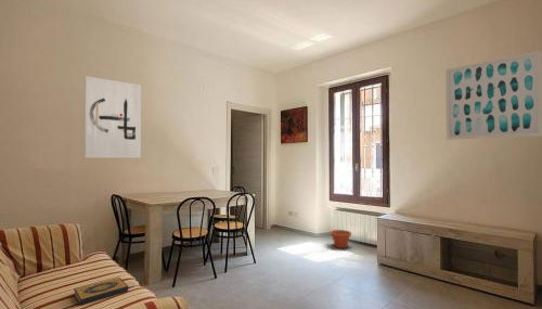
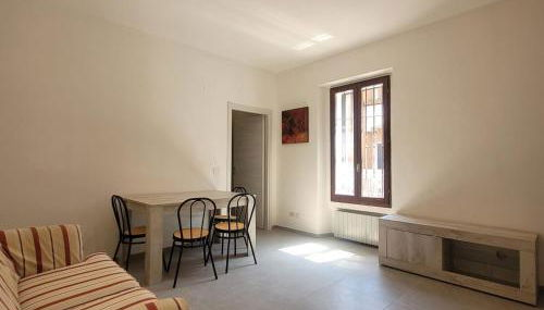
- plant pot [330,229,352,249]
- wall art [444,50,542,141]
- hardback book [73,276,129,306]
- wall art [83,75,142,158]
